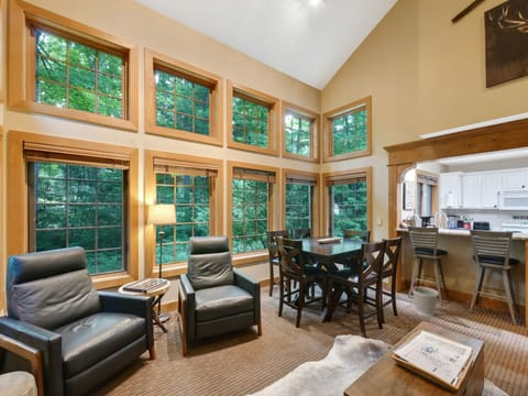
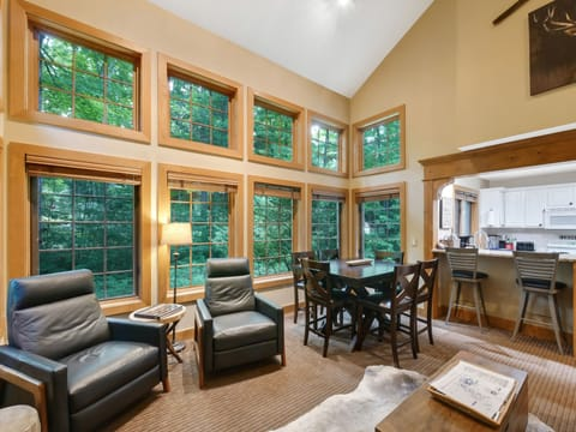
- wastebasket [411,286,440,317]
